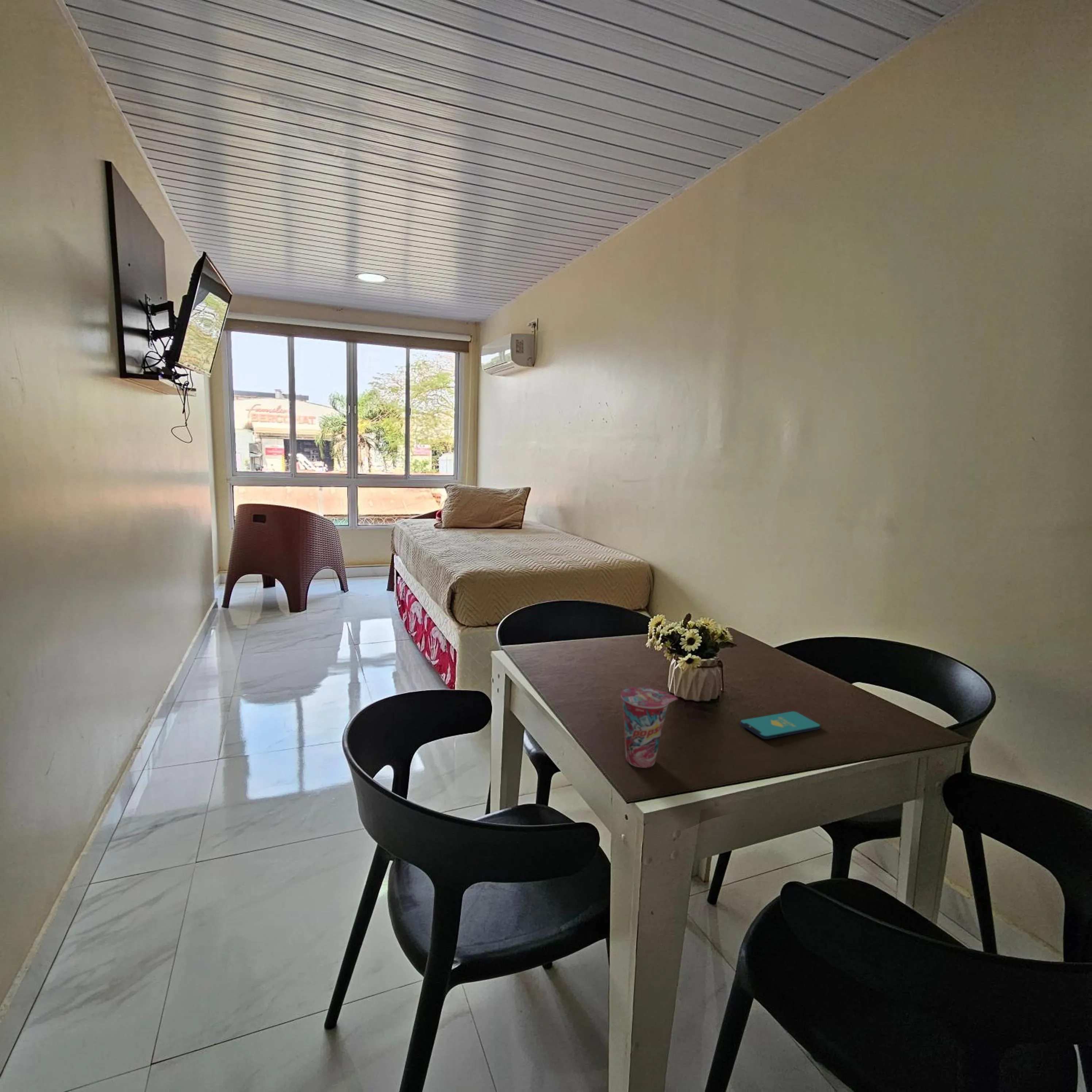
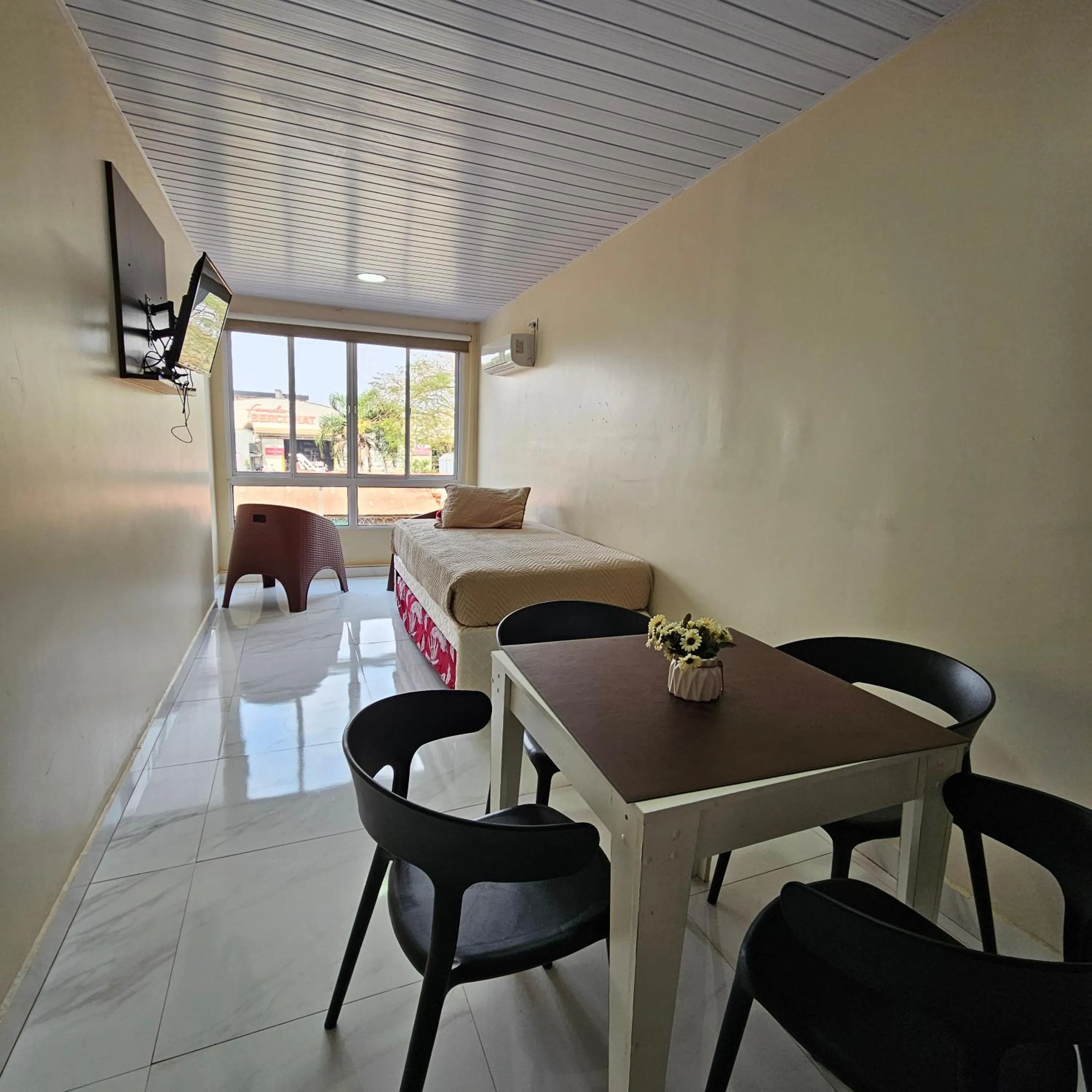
- smartphone [740,711,821,740]
- cup [620,687,678,768]
